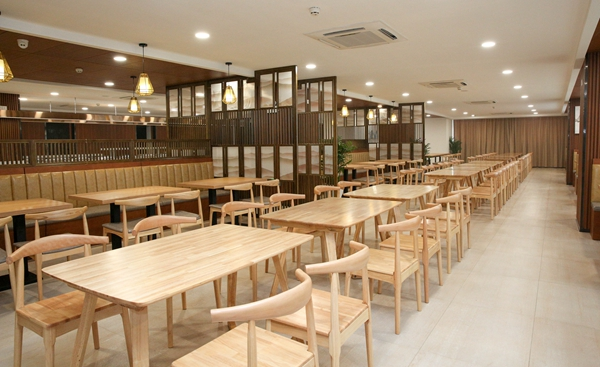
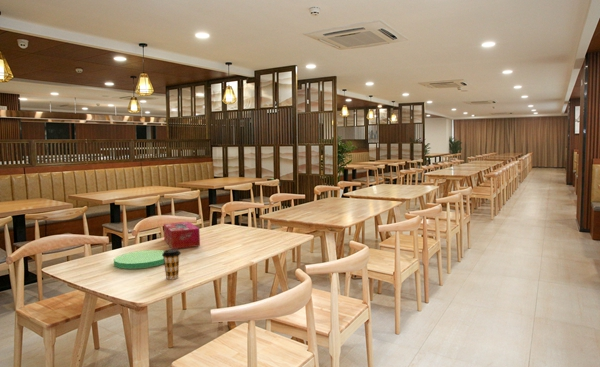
+ tissue box [163,221,201,250]
+ coffee cup [162,248,182,280]
+ plate [113,249,165,270]
